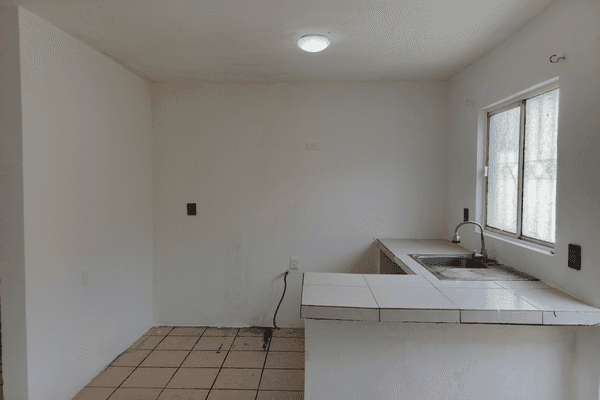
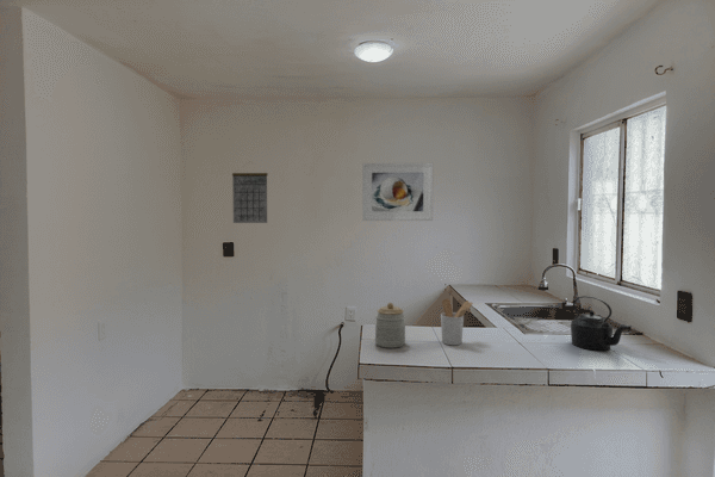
+ calendar [231,161,269,224]
+ kettle [570,295,633,352]
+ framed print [361,162,434,222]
+ jar [374,302,406,349]
+ utensil holder [440,298,474,346]
